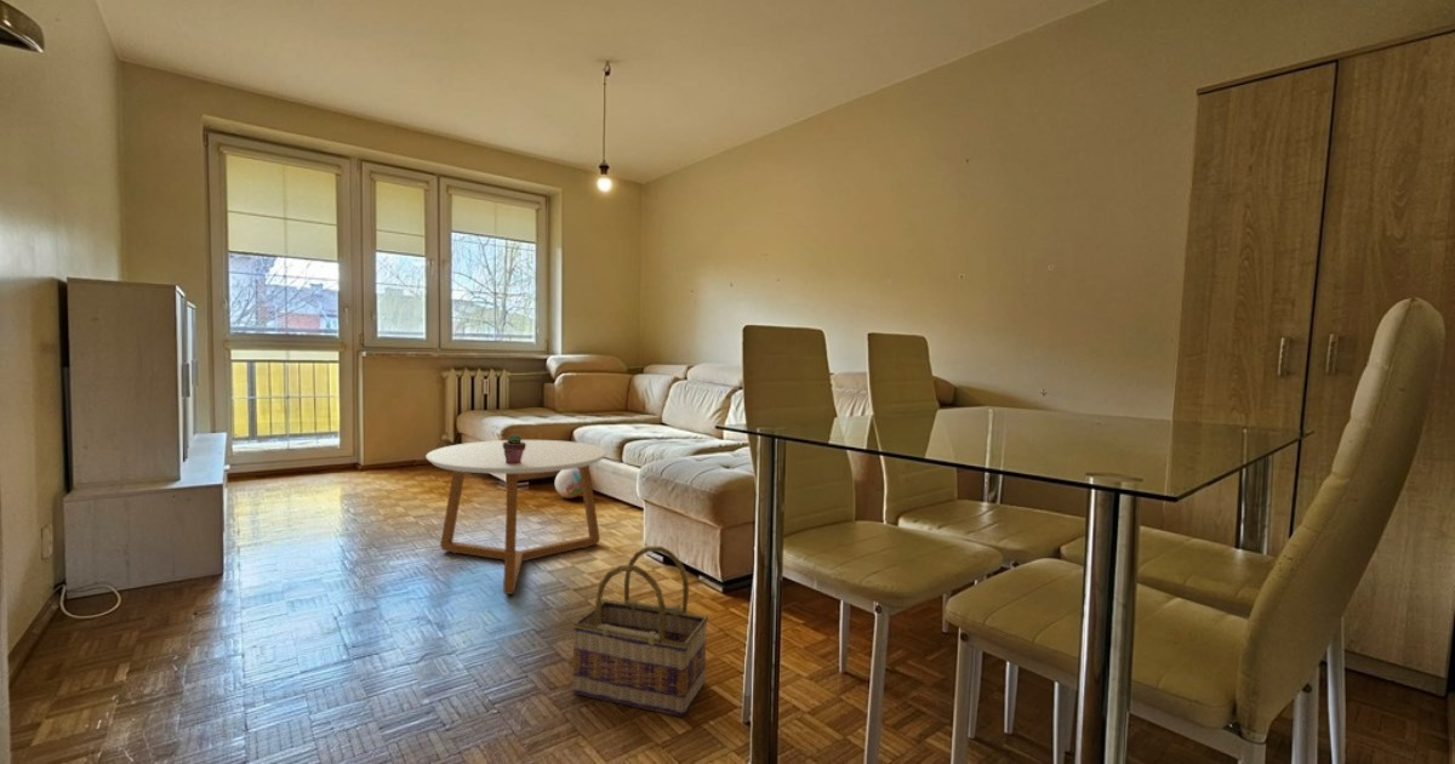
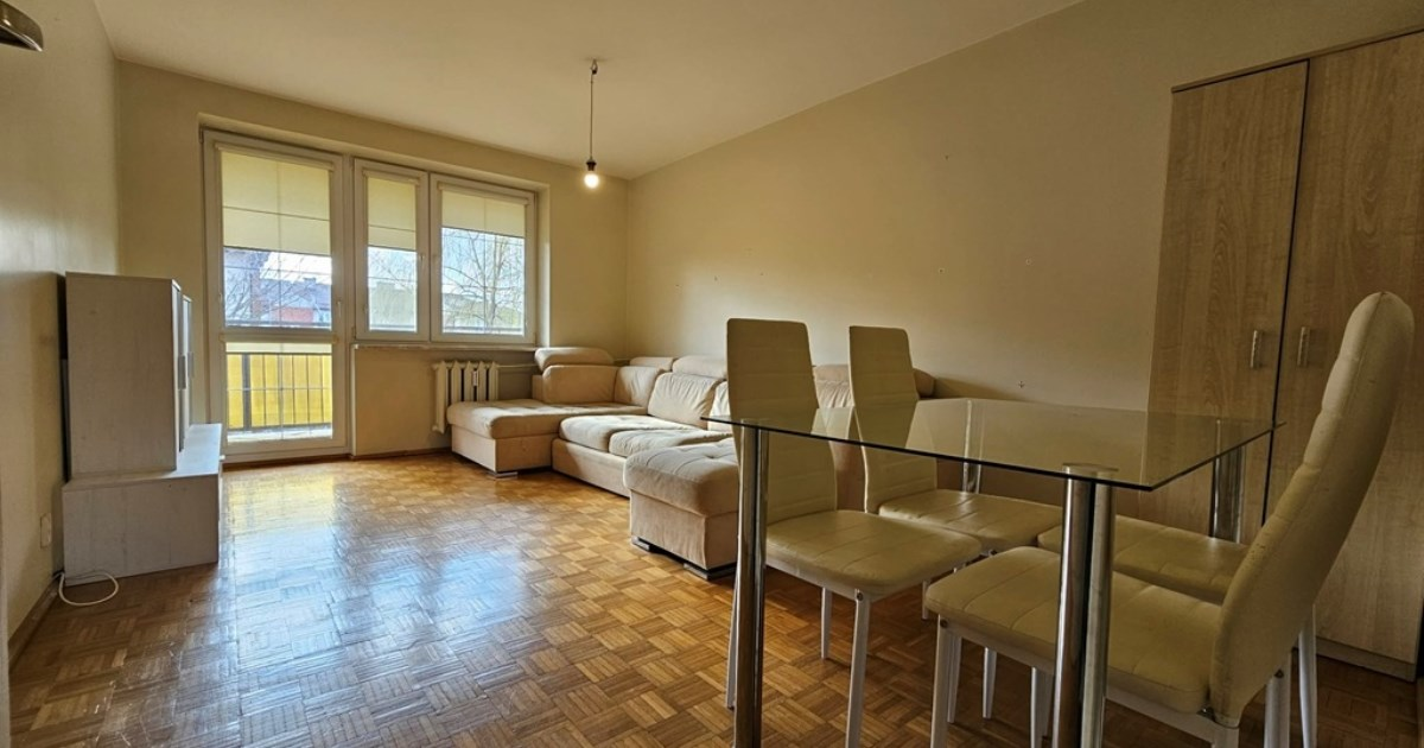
- basket [571,546,709,718]
- coffee table [426,439,607,595]
- potted succulent [503,433,526,464]
- ball [554,468,583,500]
